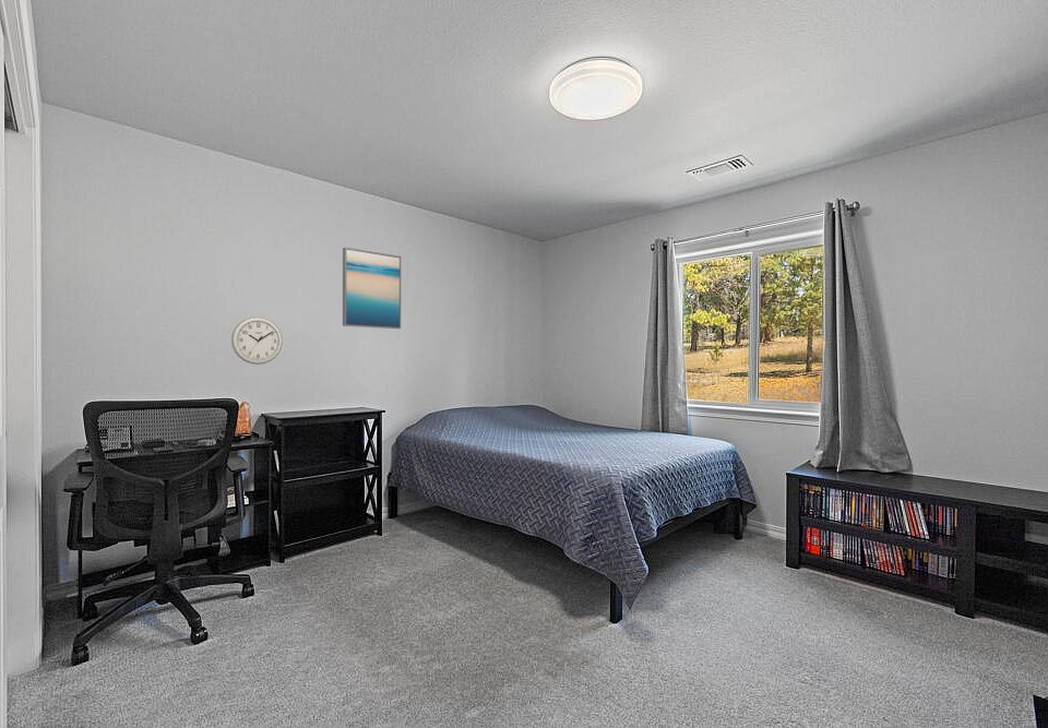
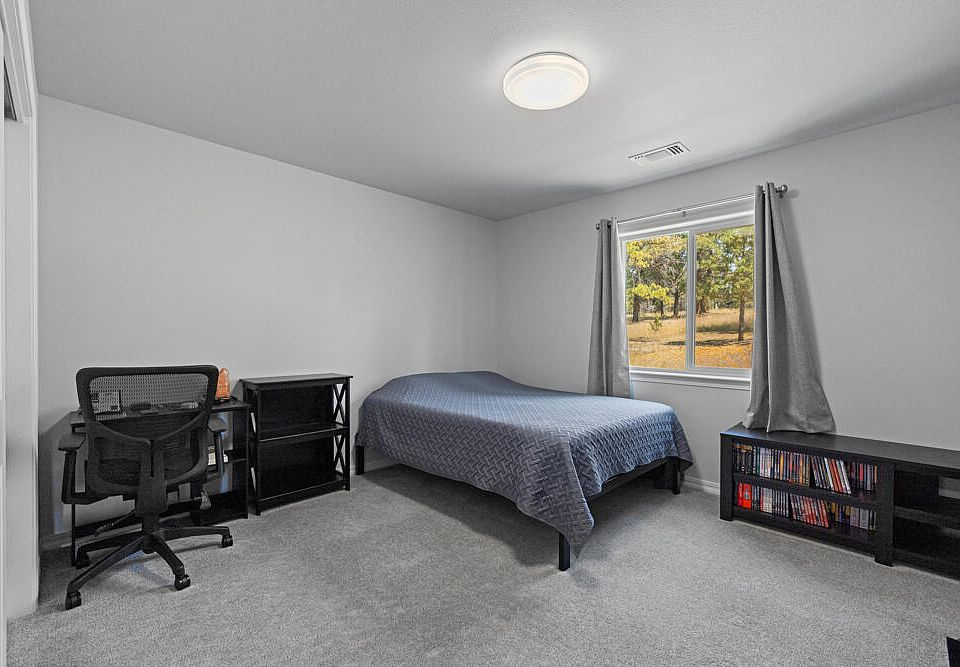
- wall art [342,247,402,330]
- wall clock [230,315,284,366]
